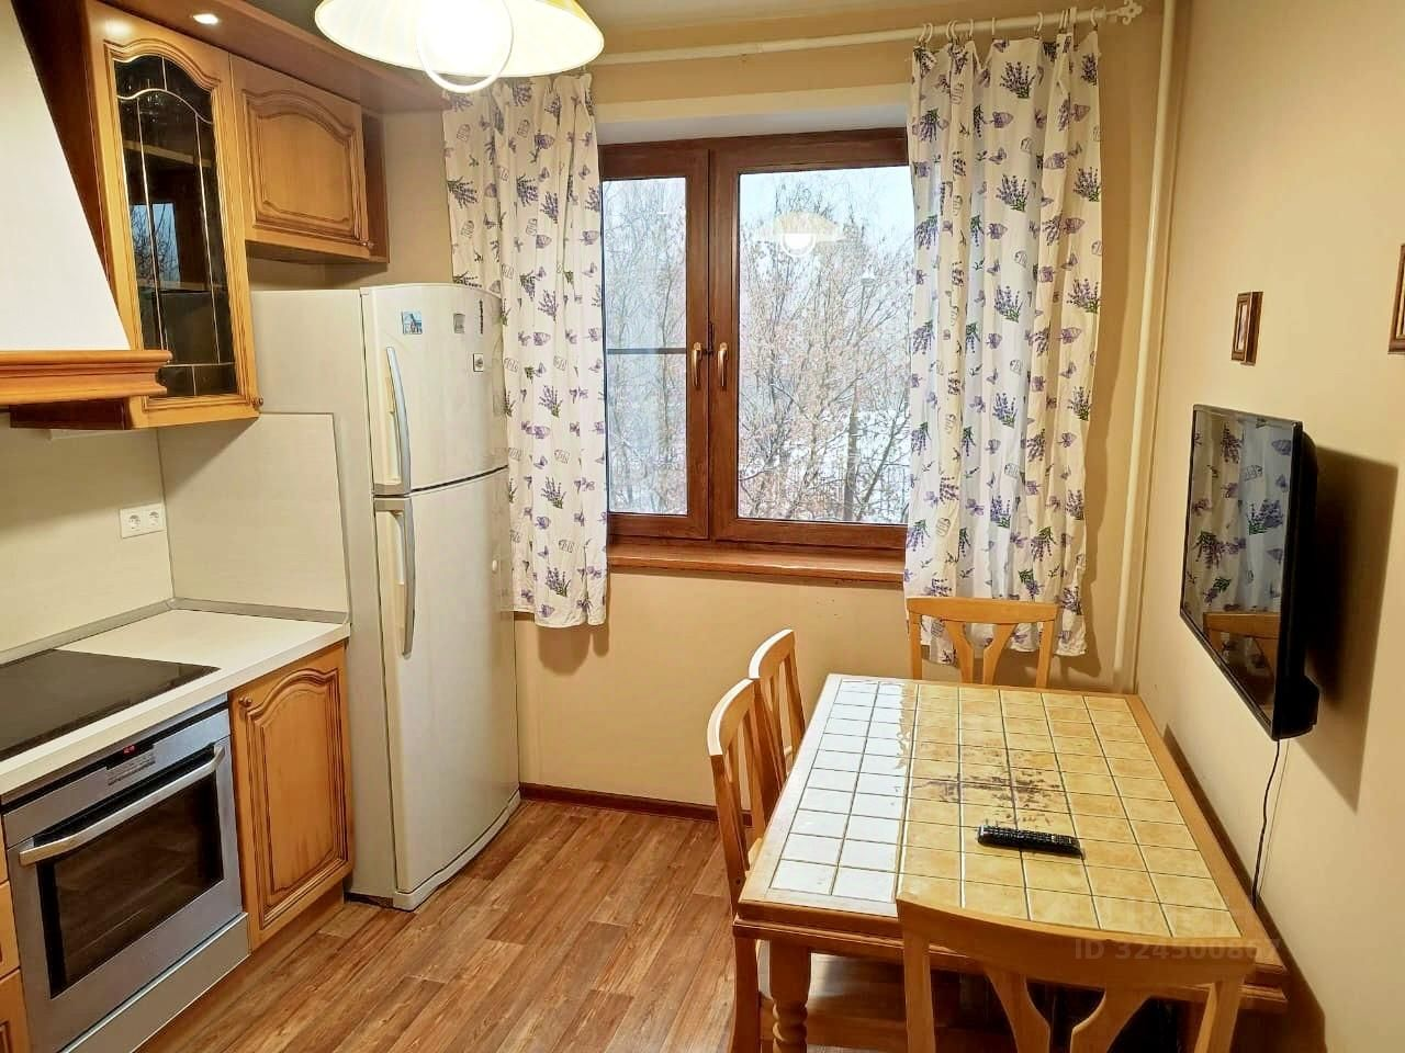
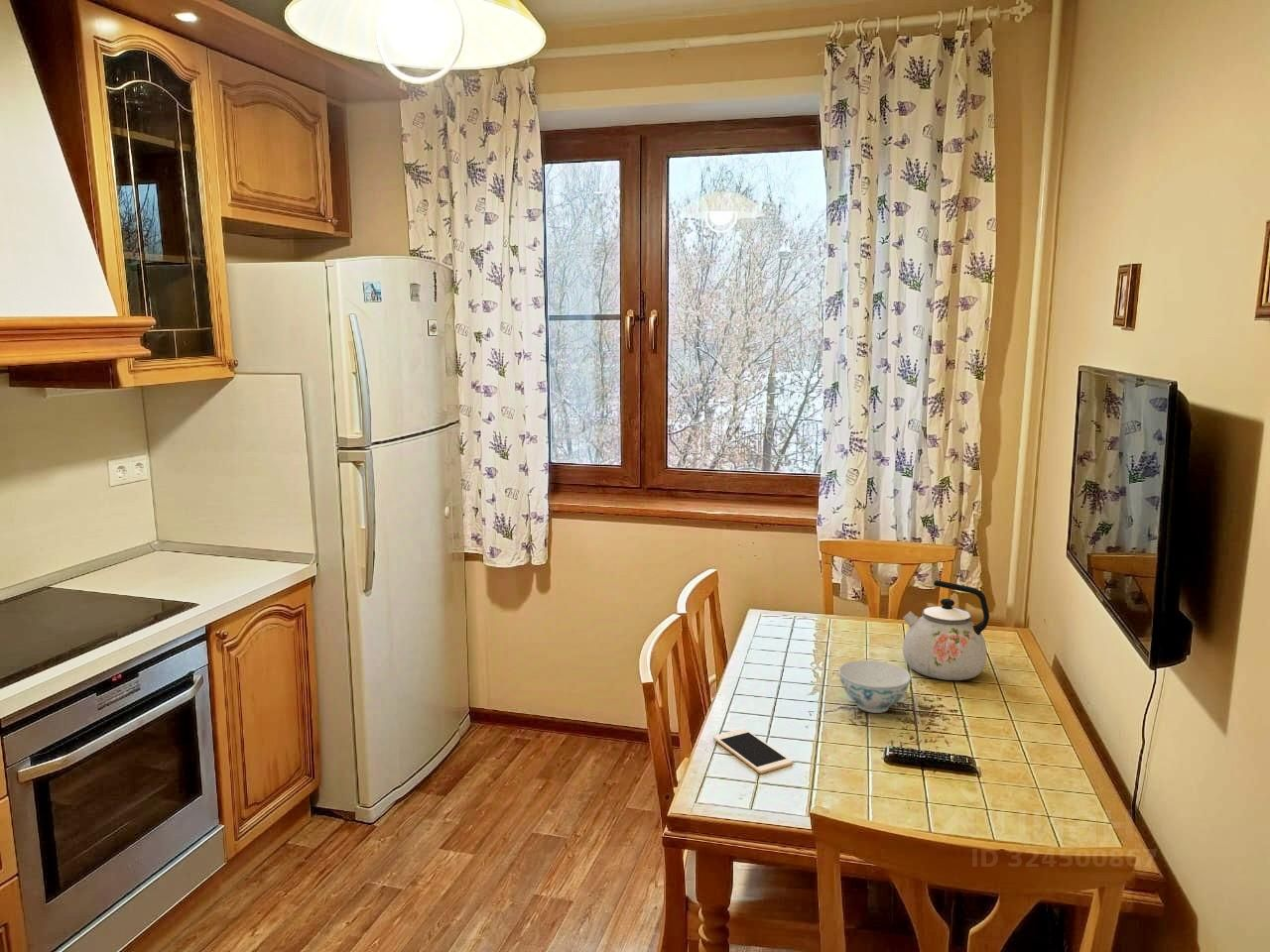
+ chinaware [837,659,912,714]
+ cell phone [712,727,793,774]
+ kettle [902,579,990,681]
